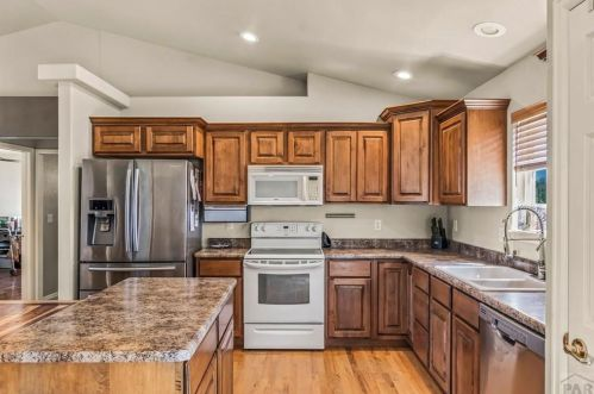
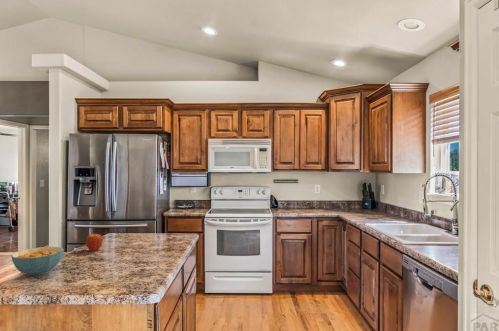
+ fruit [85,232,104,252]
+ cereal bowl [10,246,65,277]
